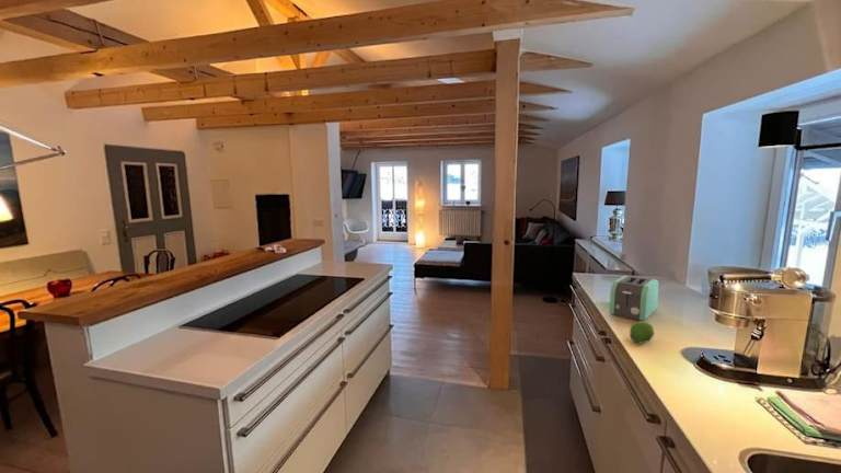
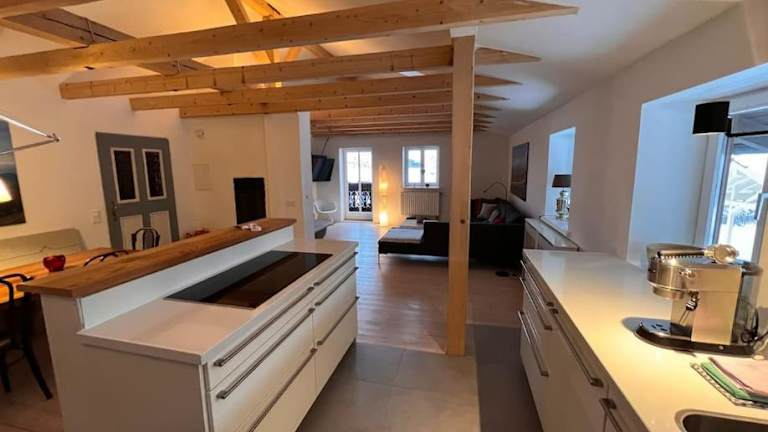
- toaster [608,275,659,322]
- fruit [629,320,655,344]
